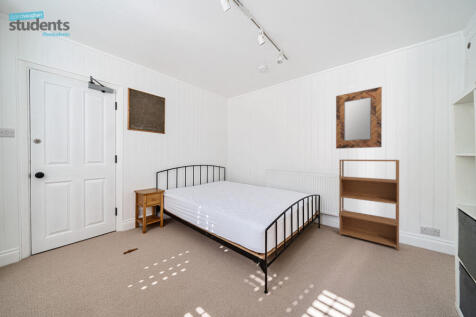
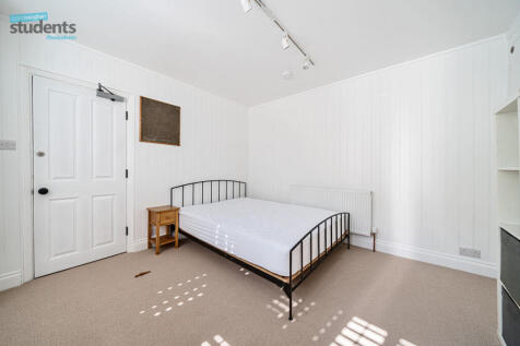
- bookshelf [338,159,400,251]
- home mirror [335,86,383,150]
